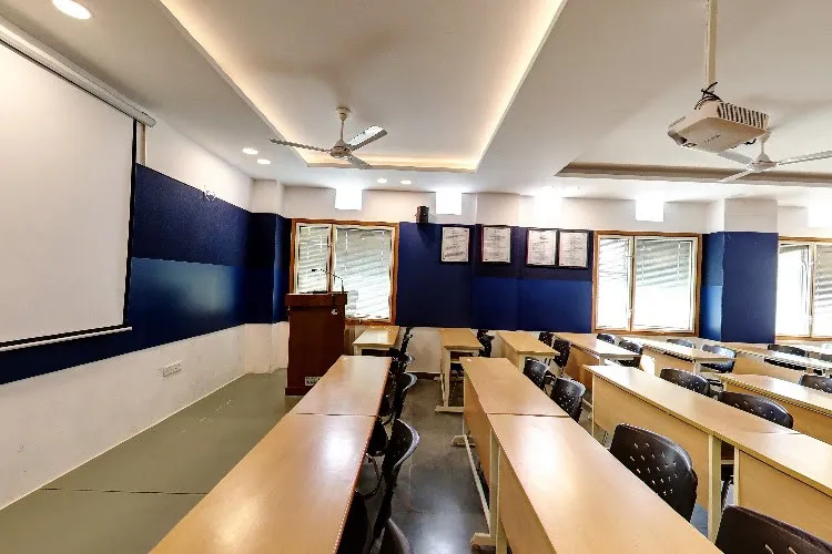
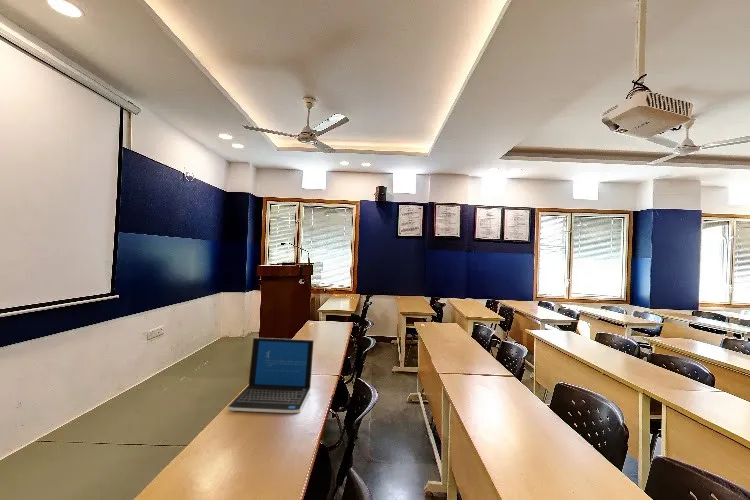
+ laptop [227,337,315,414]
